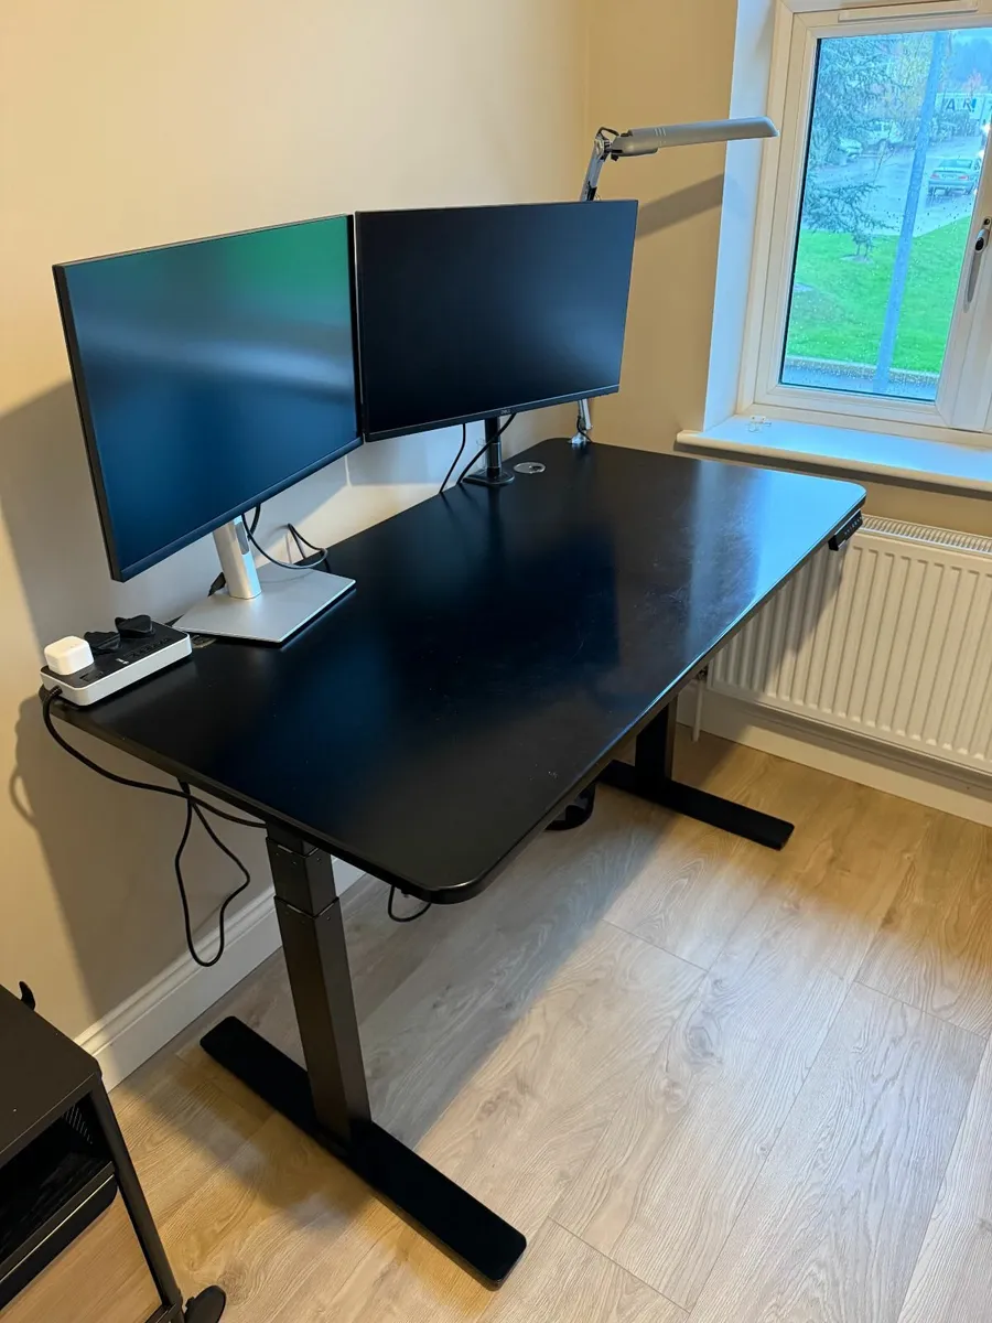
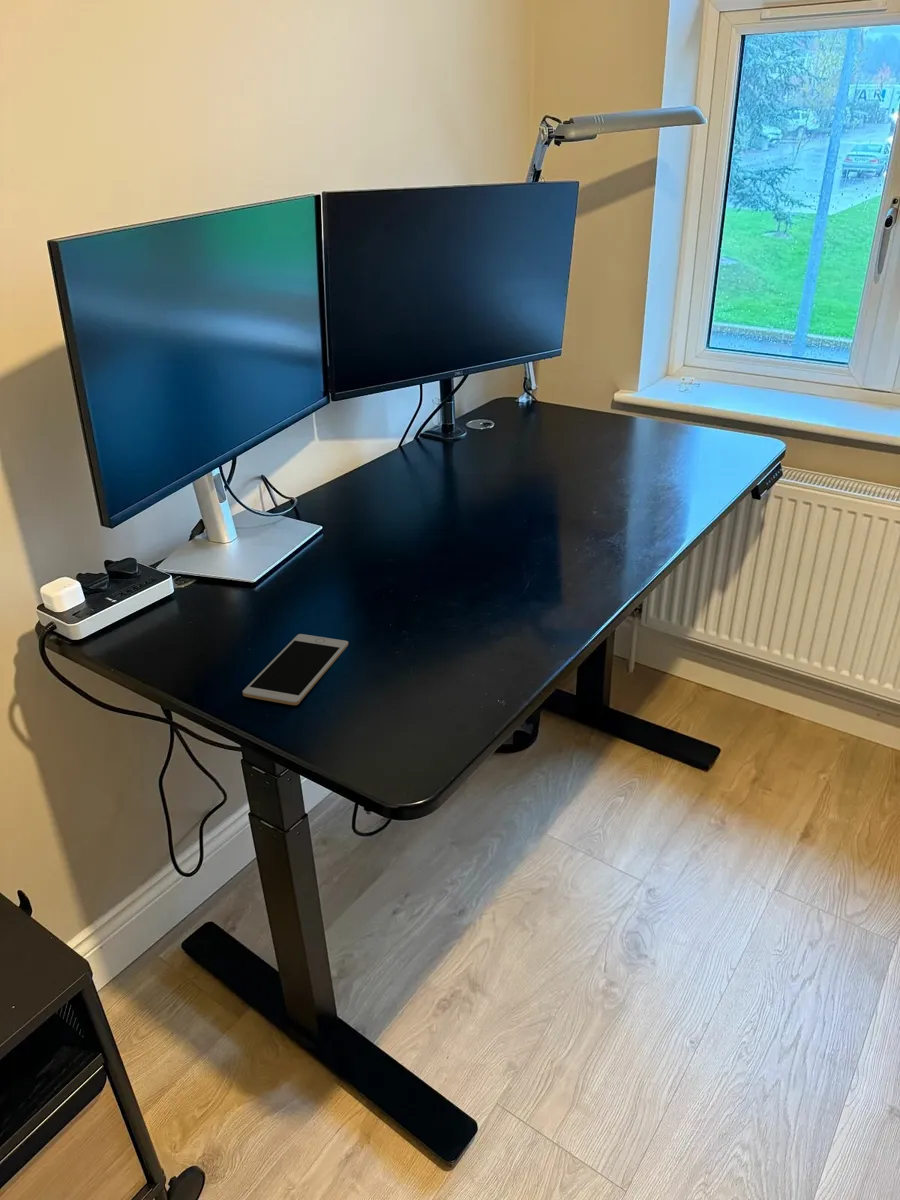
+ cell phone [242,633,349,706]
